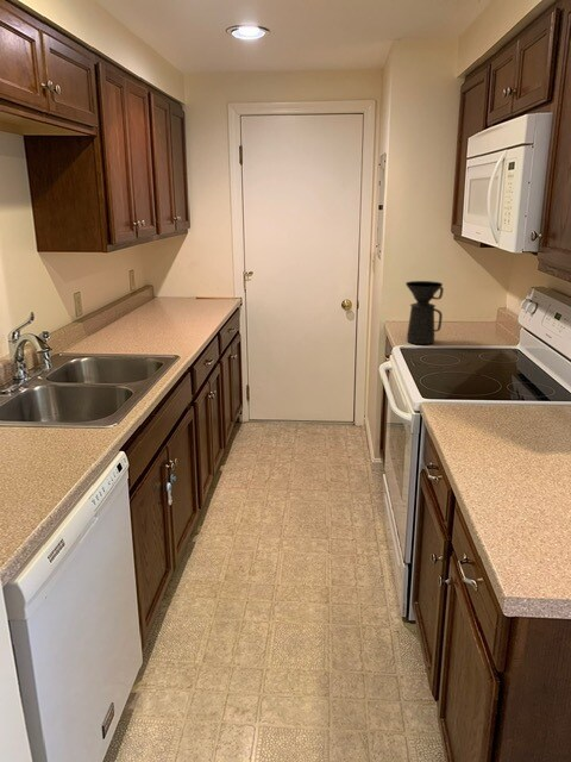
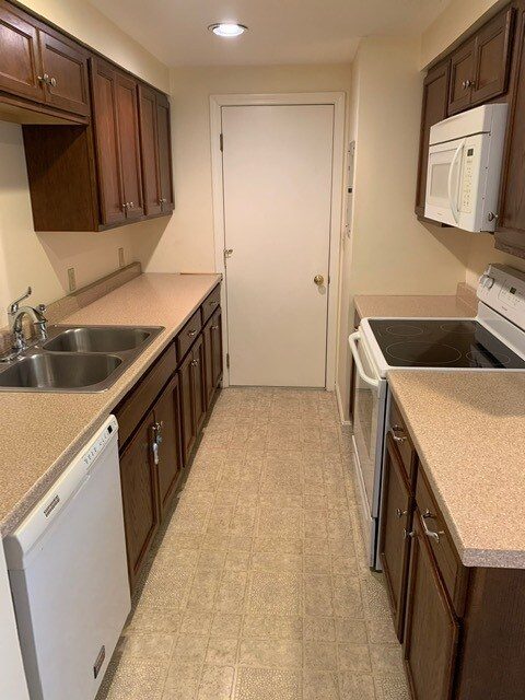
- coffee maker [404,280,445,345]
